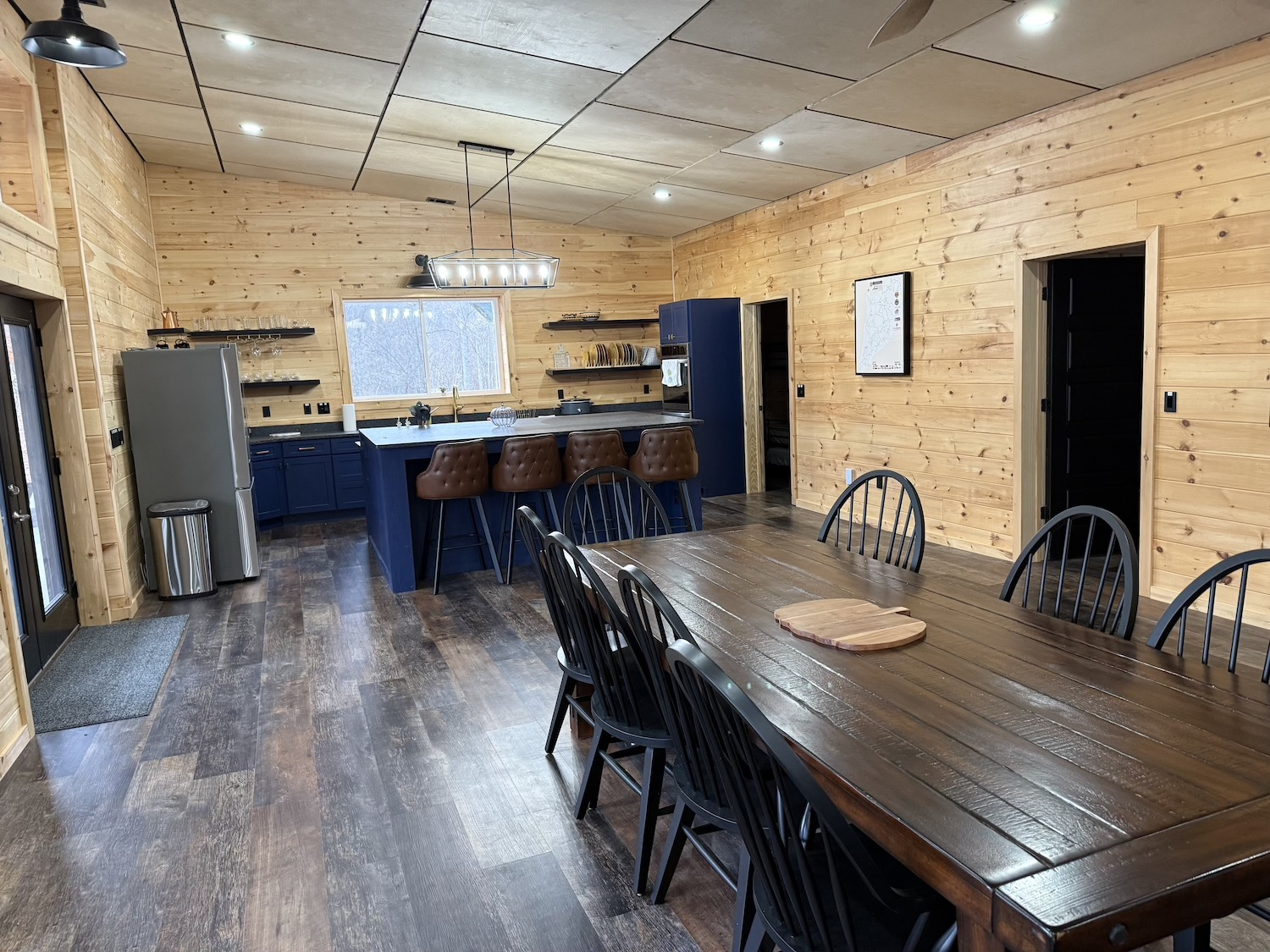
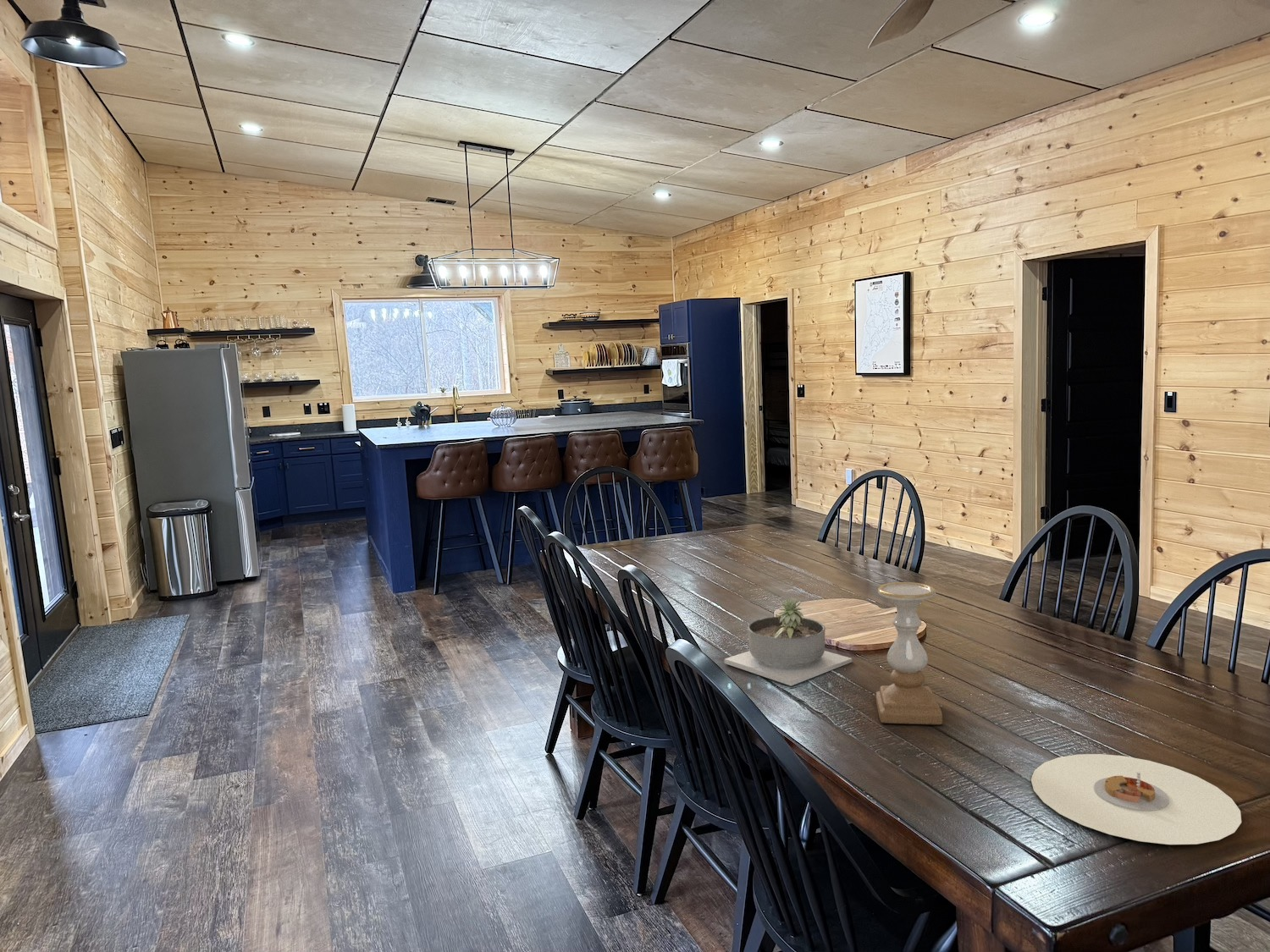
+ candle holder [875,581,943,725]
+ succulent planter [724,597,853,686]
+ plate [1030,753,1242,845]
